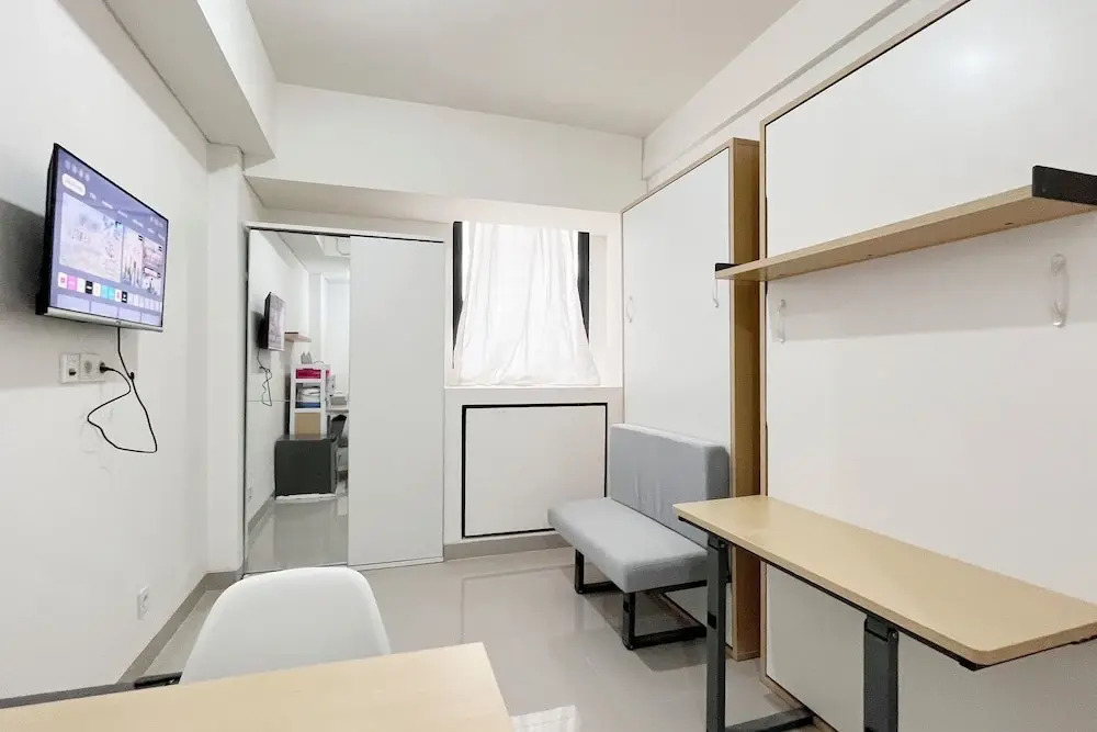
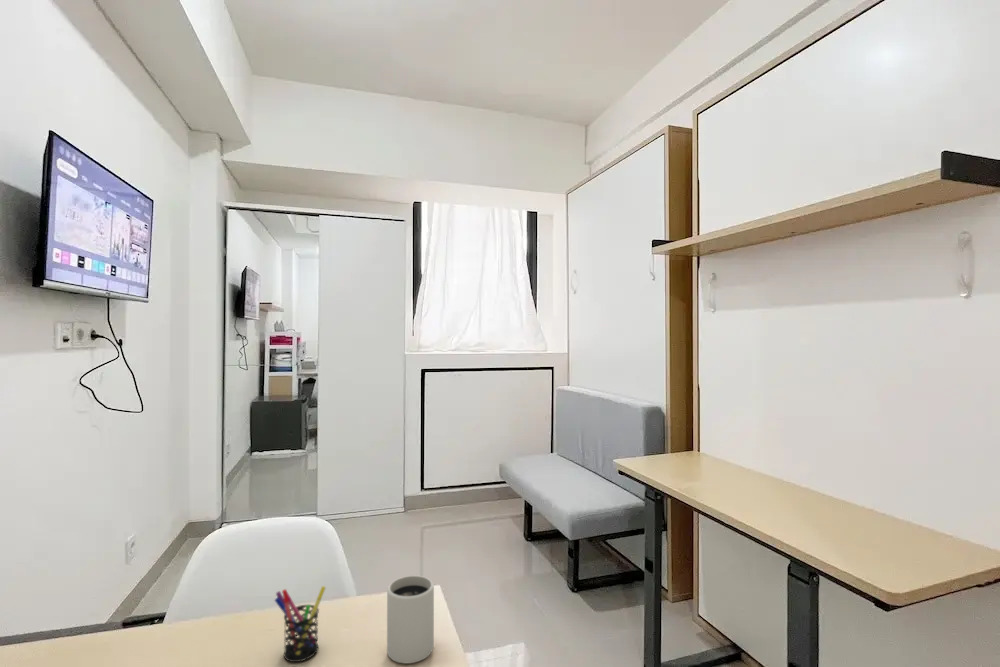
+ mug [386,575,435,664]
+ pen holder [273,585,327,663]
